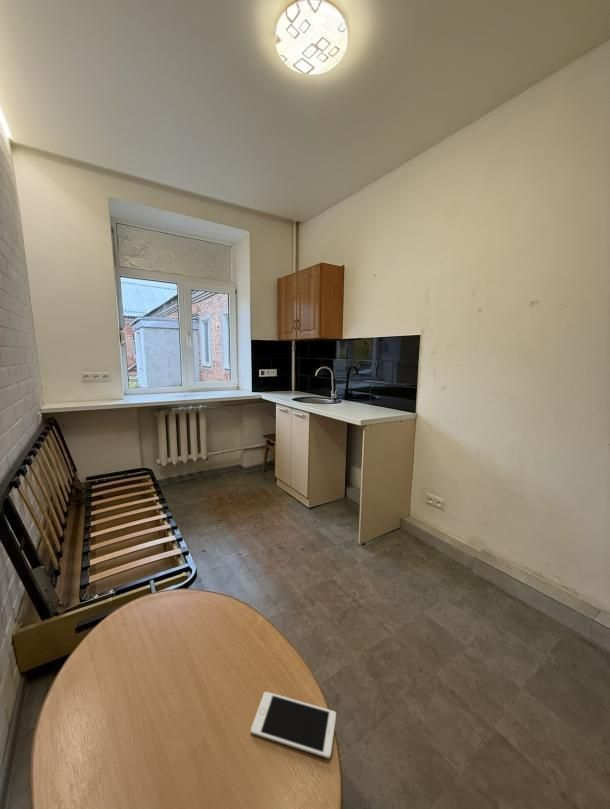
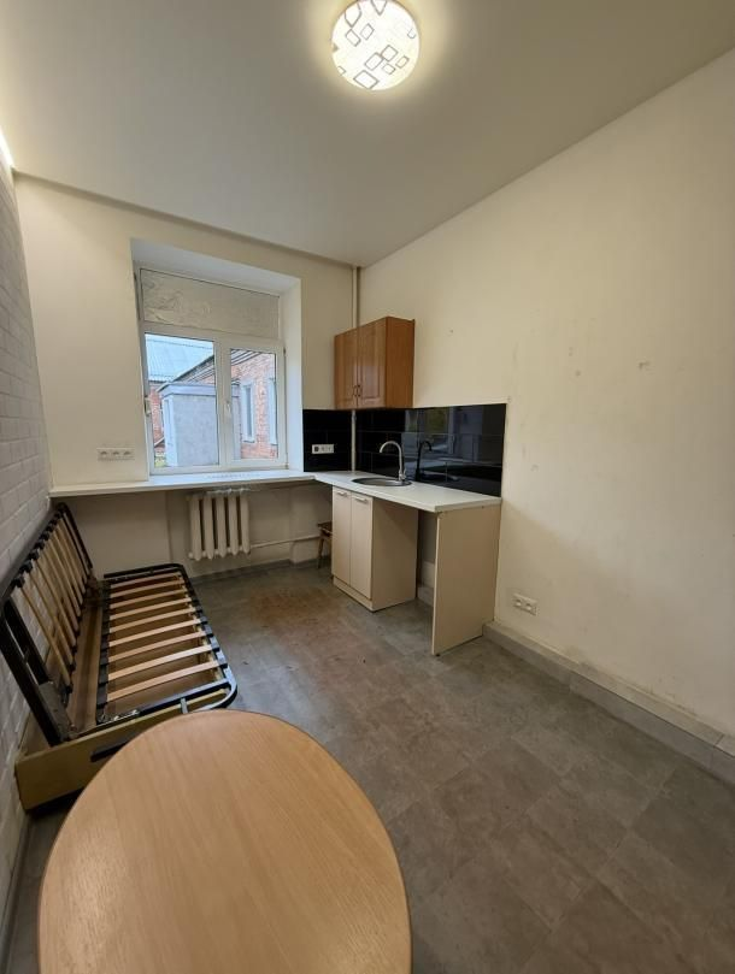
- cell phone [250,691,337,760]
